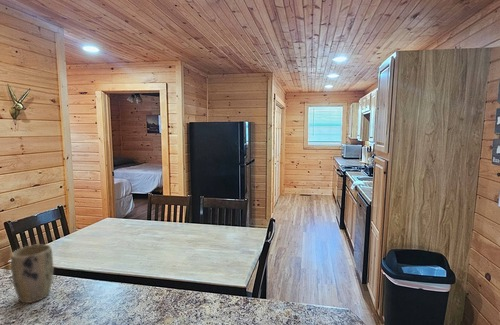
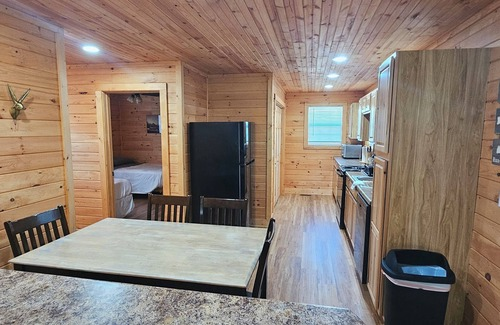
- plant pot [10,243,54,304]
